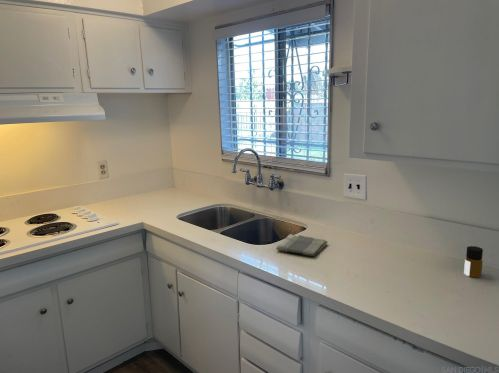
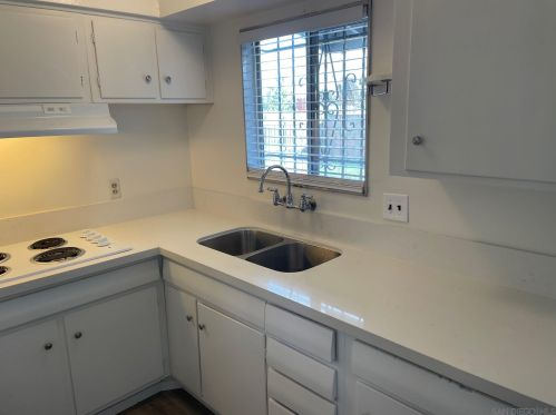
- dish towel [275,233,329,257]
- bottle [463,245,484,278]
